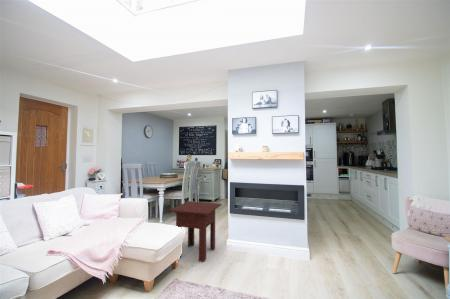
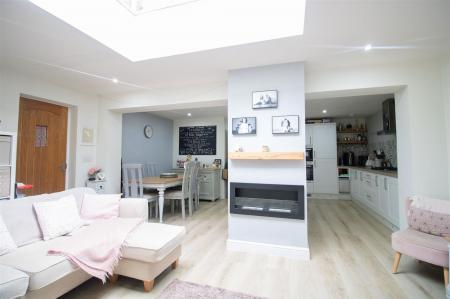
- side table [167,200,223,263]
